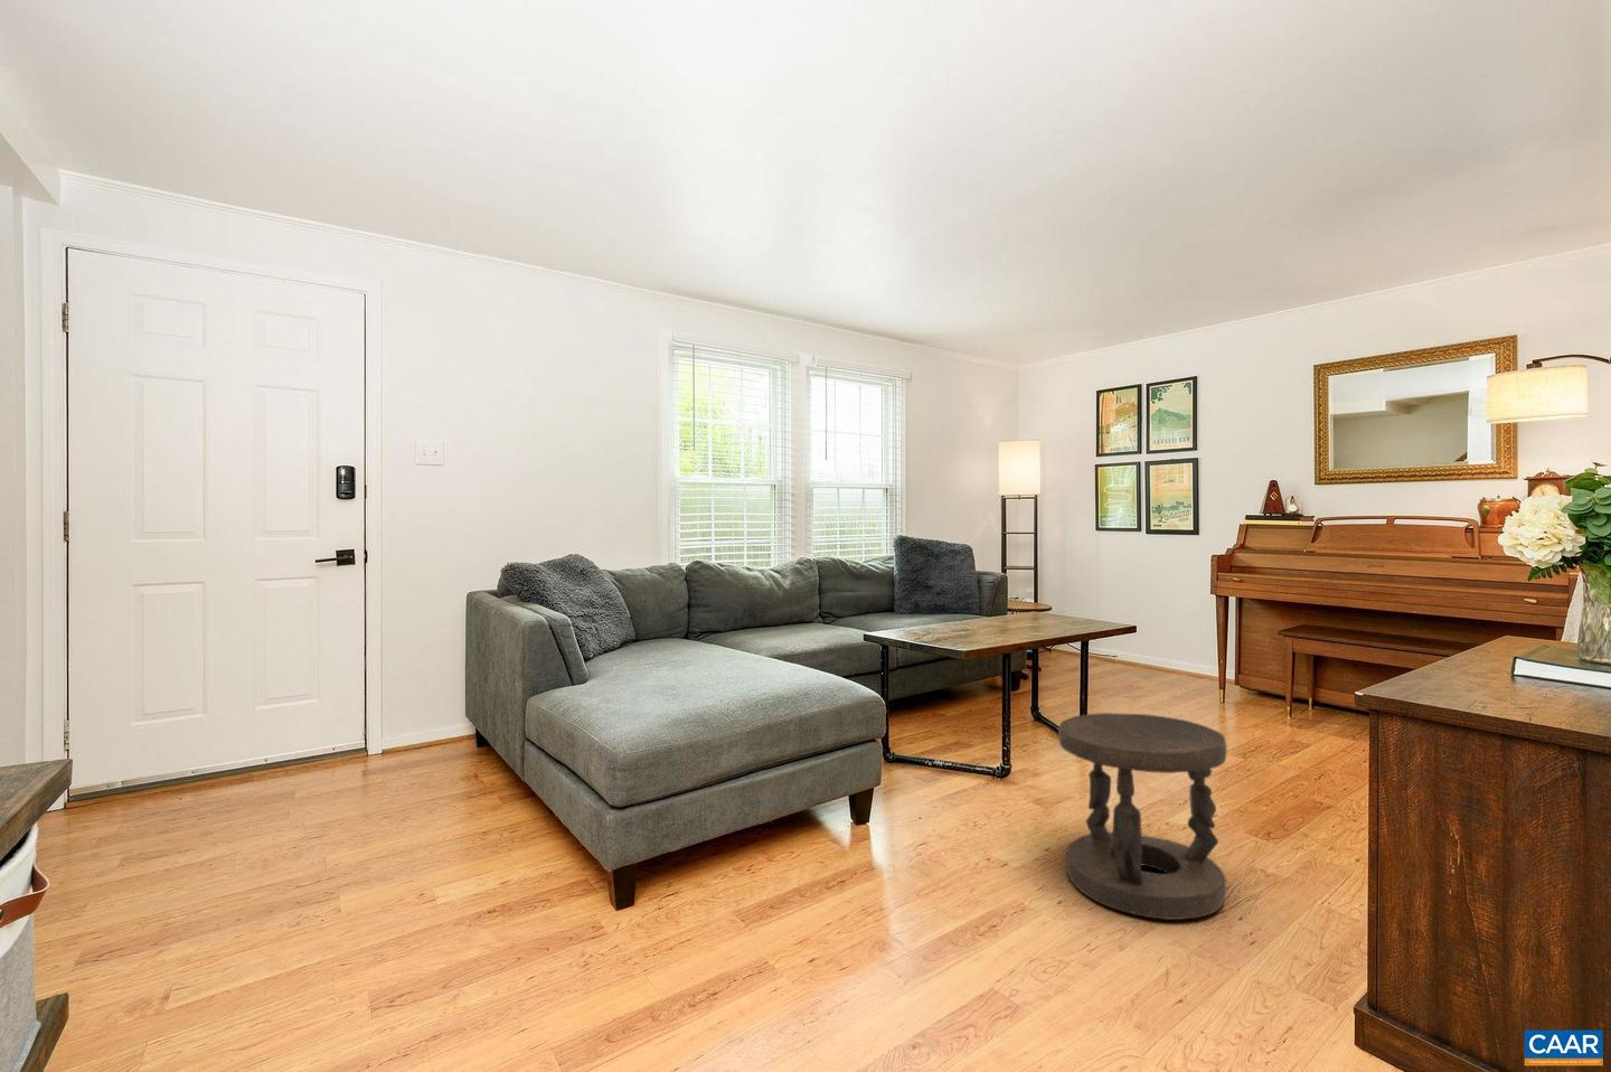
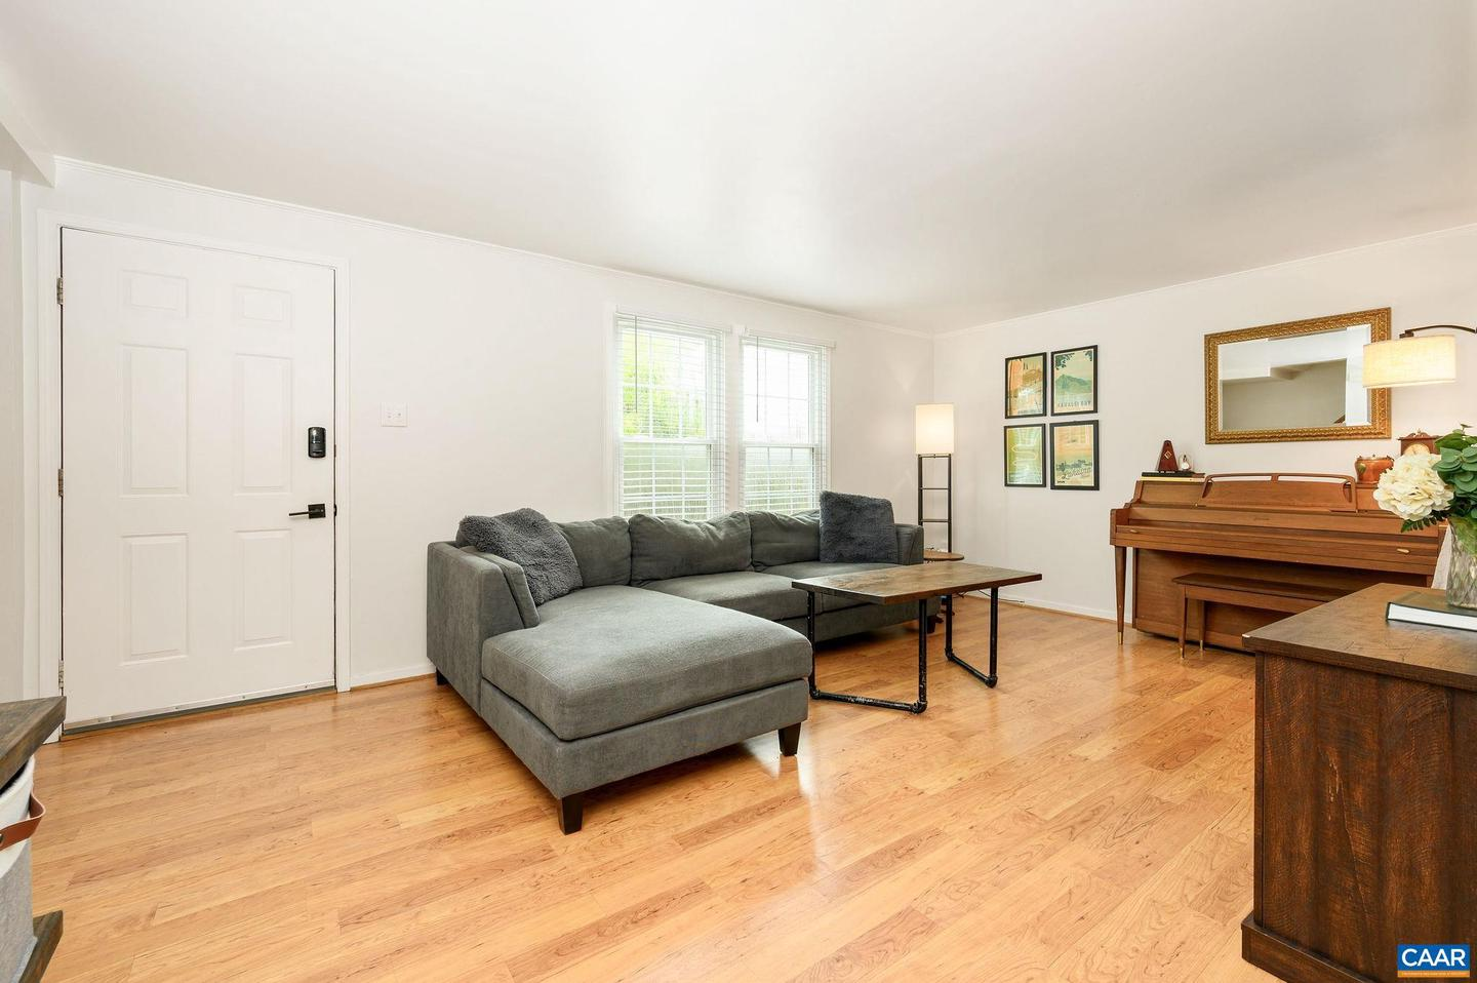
- stool [1057,712,1228,921]
